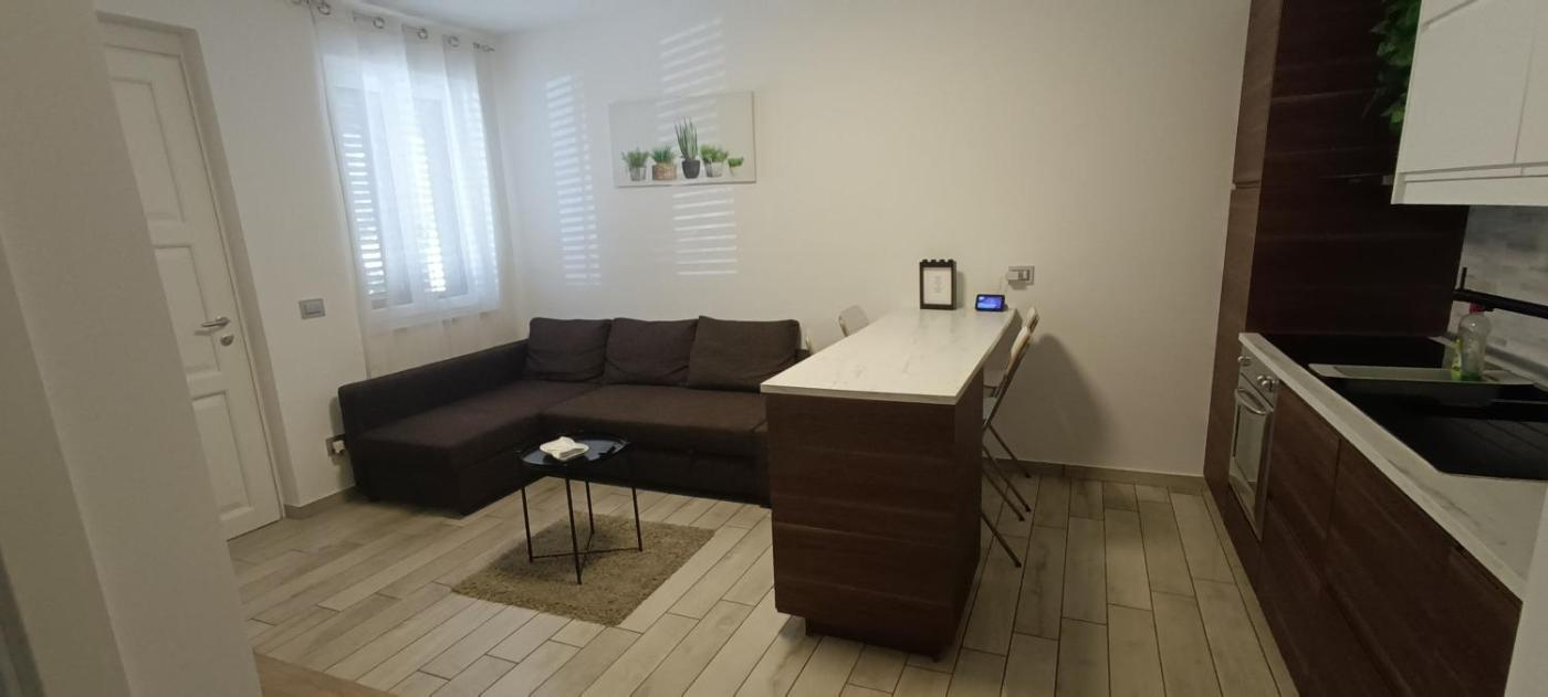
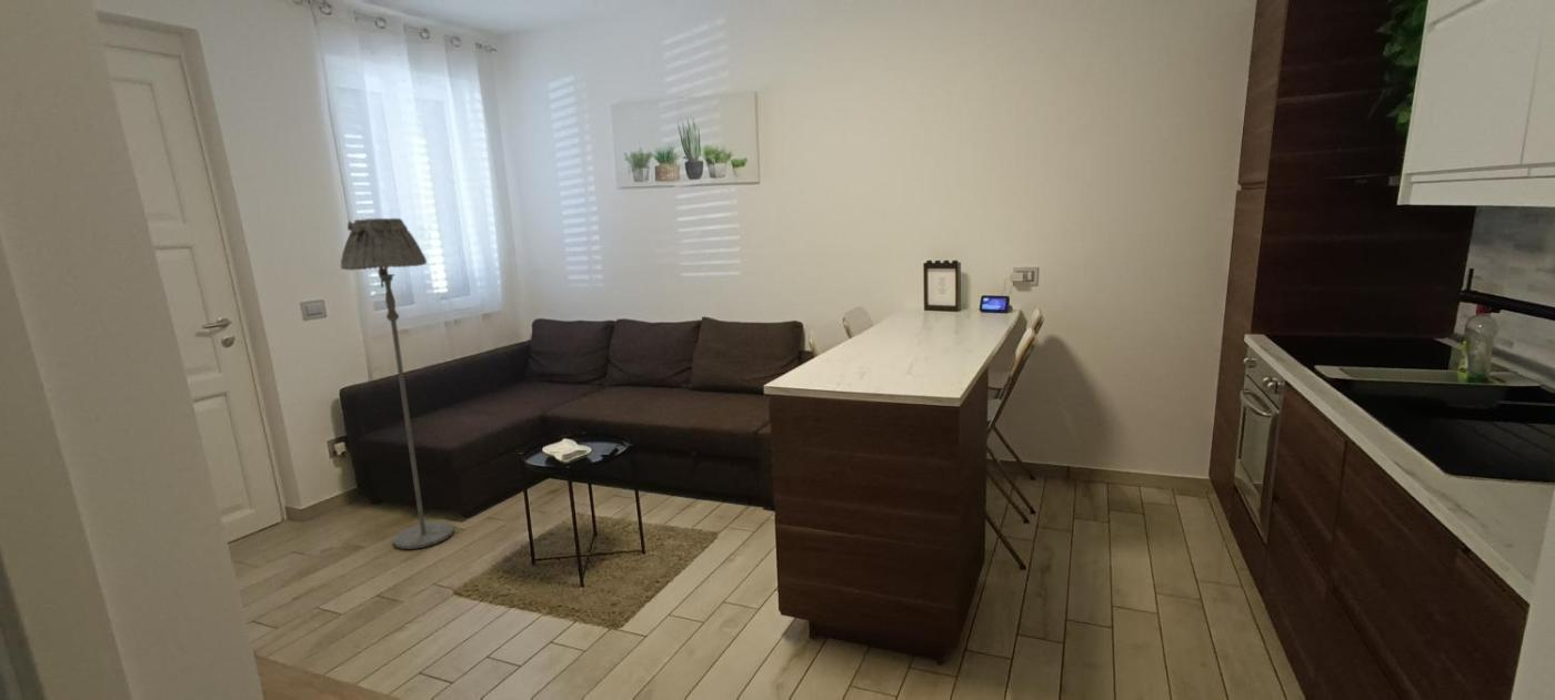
+ floor lamp [340,217,455,550]
